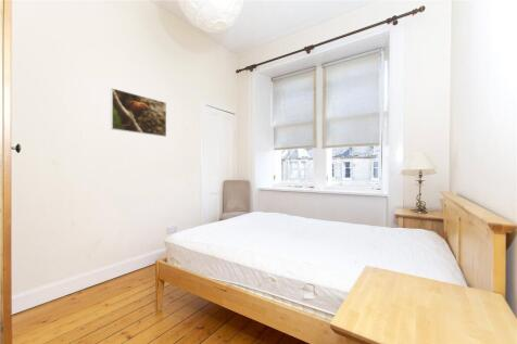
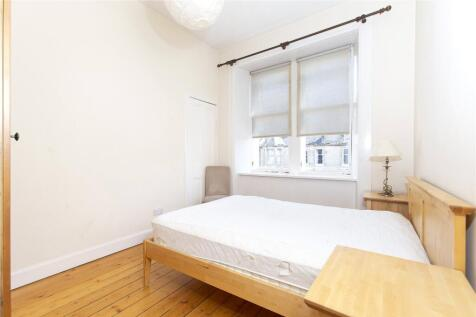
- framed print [110,87,167,138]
